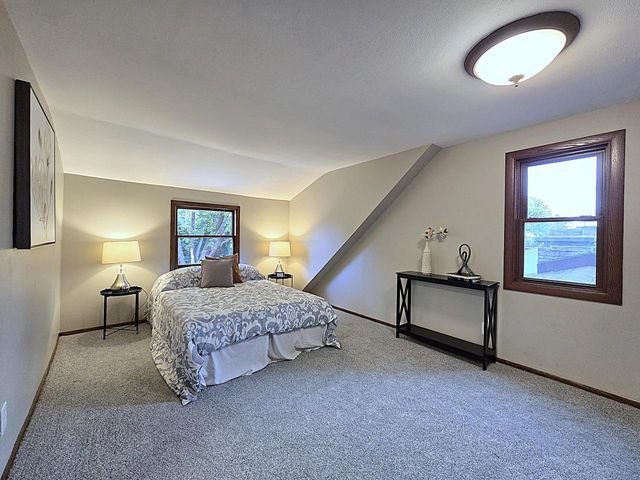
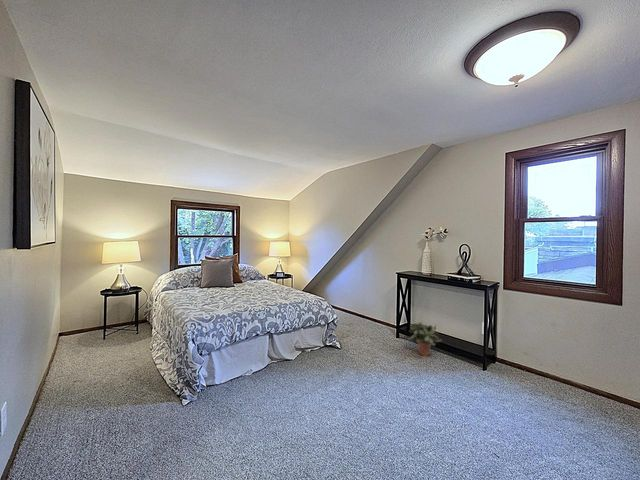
+ potted plant [407,321,443,357]
